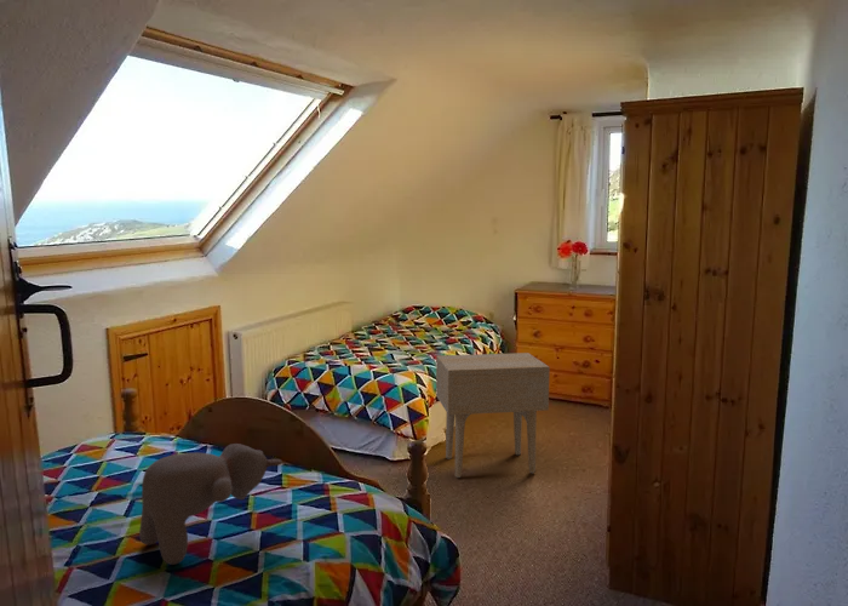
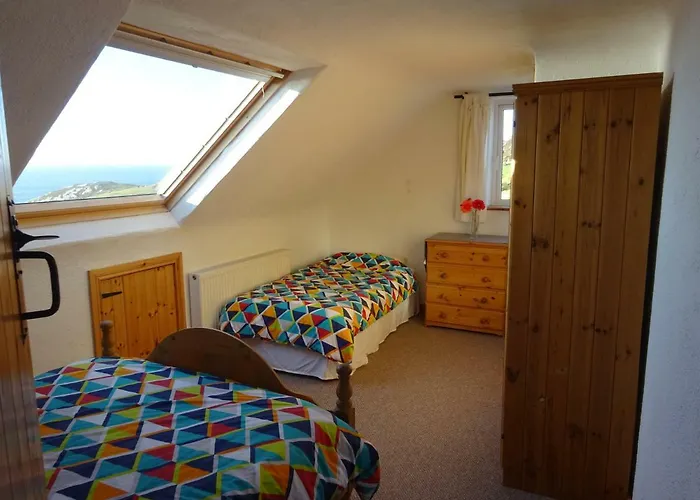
- side table [435,351,551,479]
- bear [138,442,283,566]
